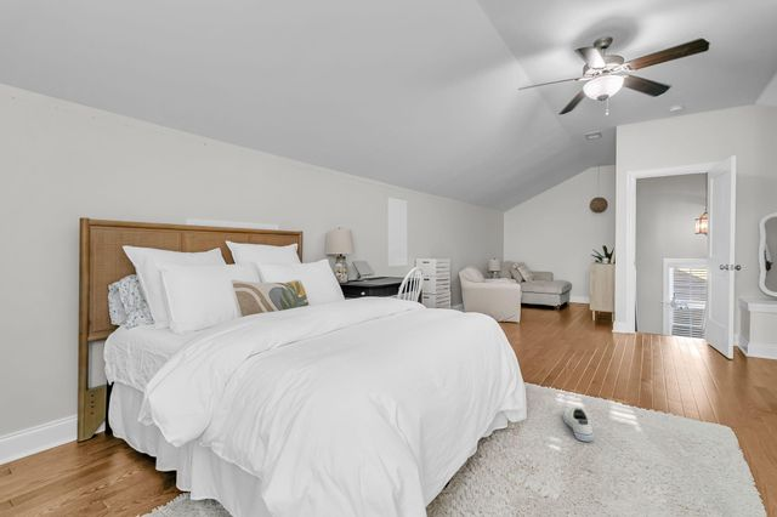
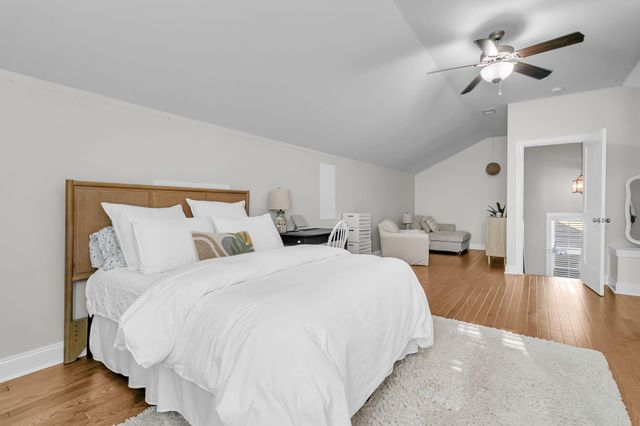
- shoe [562,405,595,443]
